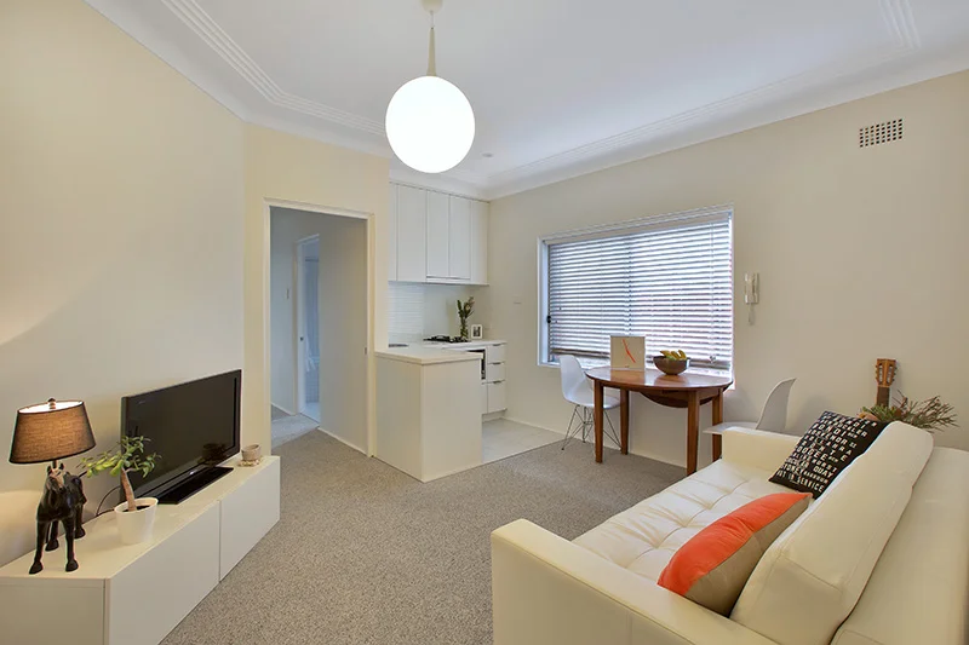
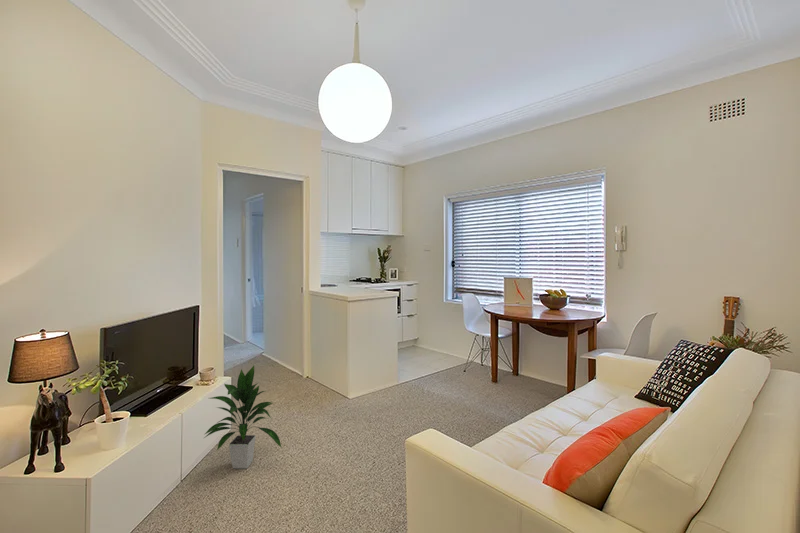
+ indoor plant [203,365,283,469]
